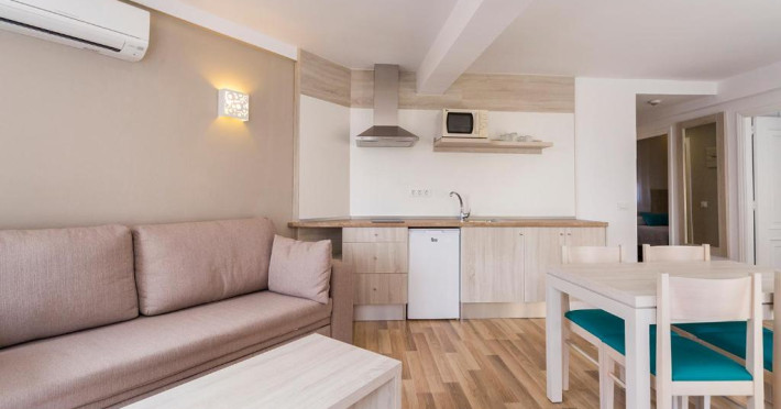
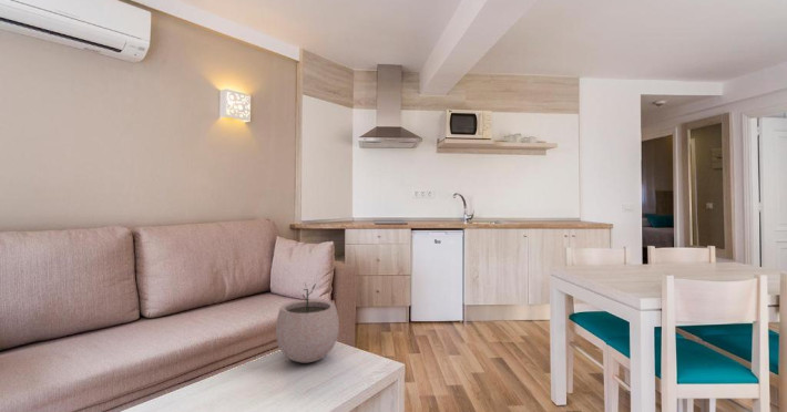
+ plant pot [275,281,340,364]
